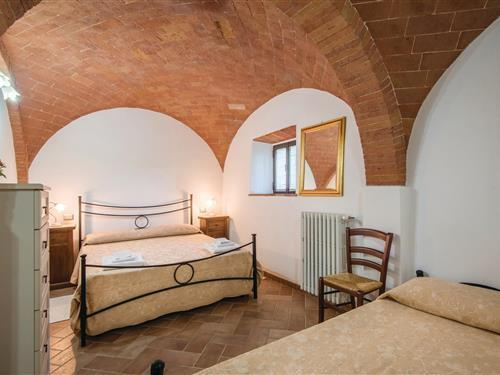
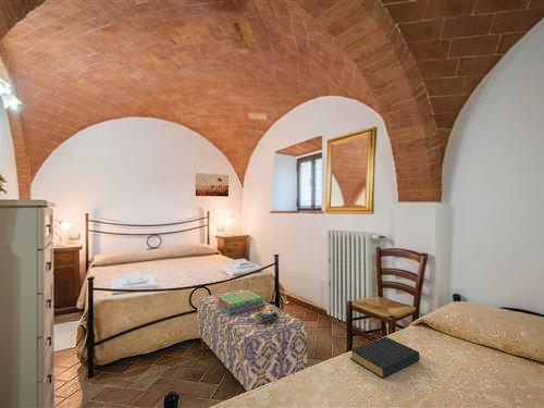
+ stack of books [217,289,264,316]
+ bench [196,288,308,393]
+ hardback book [349,335,421,380]
+ wall art [195,172,230,198]
+ decorative bowl [250,307,281,324]
